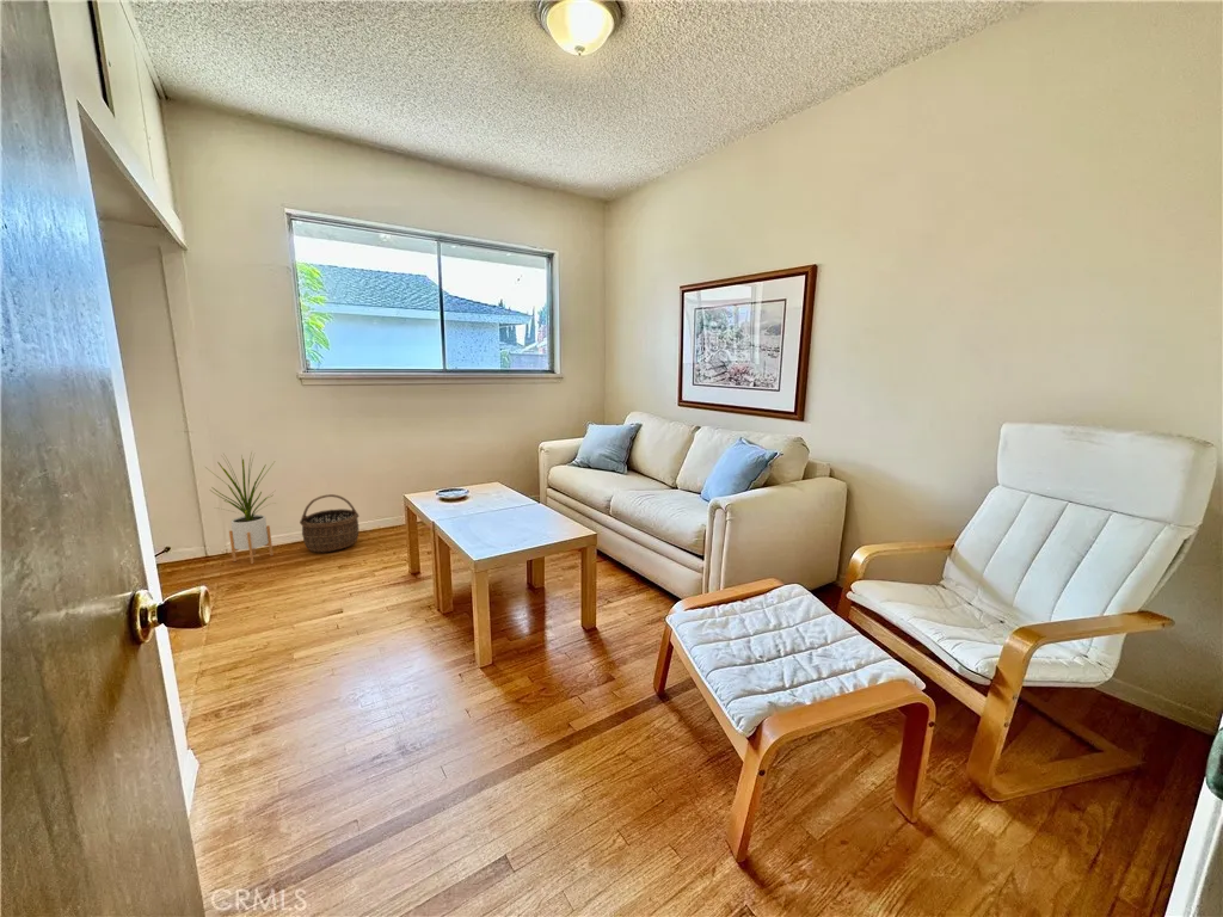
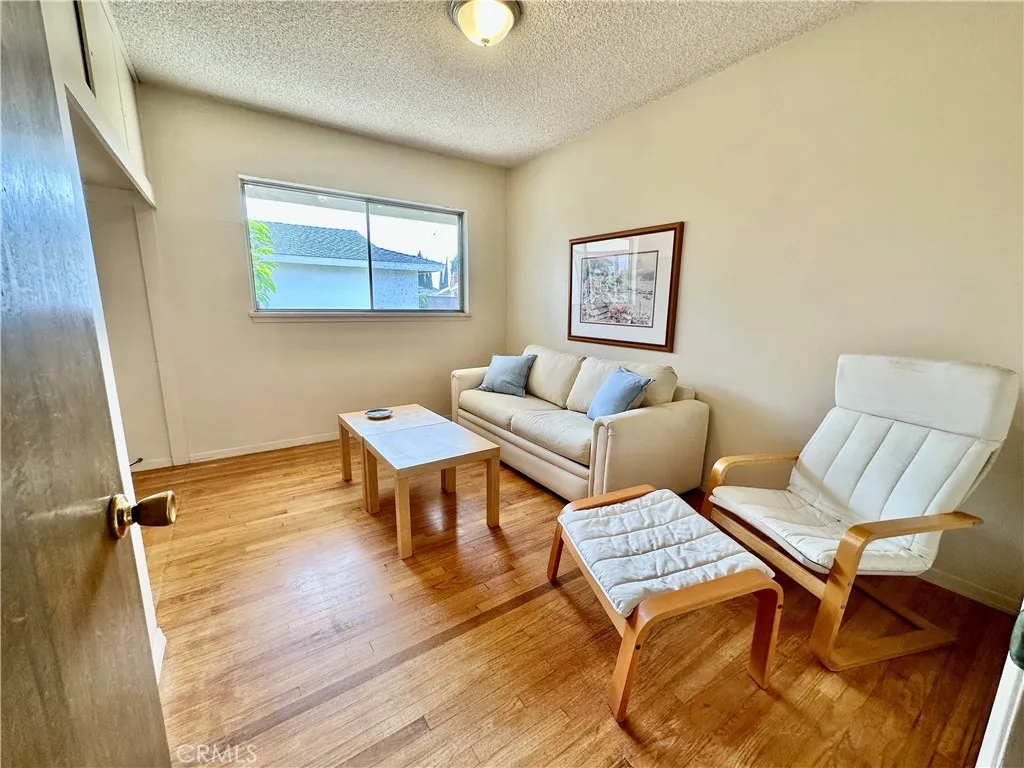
- house plant [204,451,277,565]
- wicker basket [299,493,361,553]
